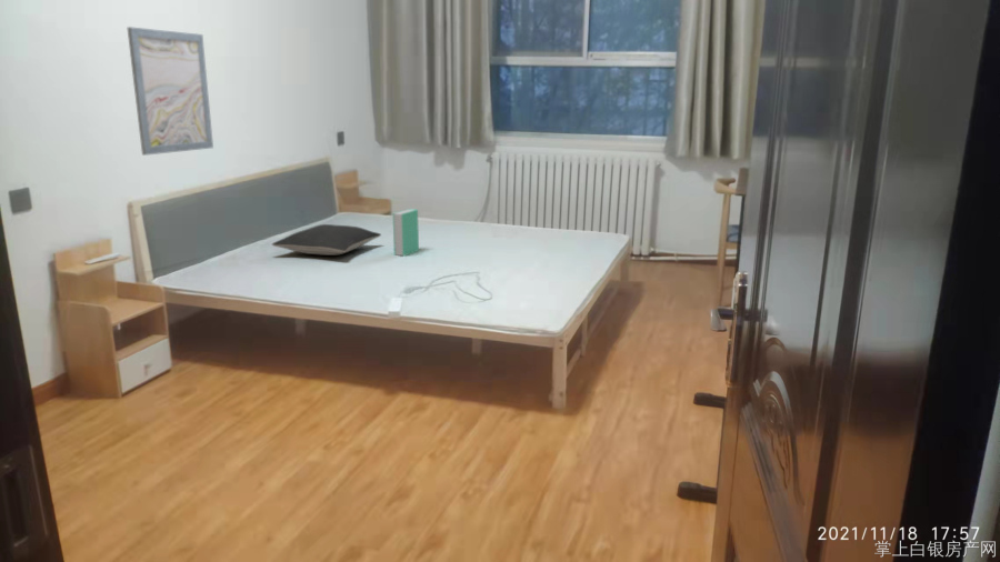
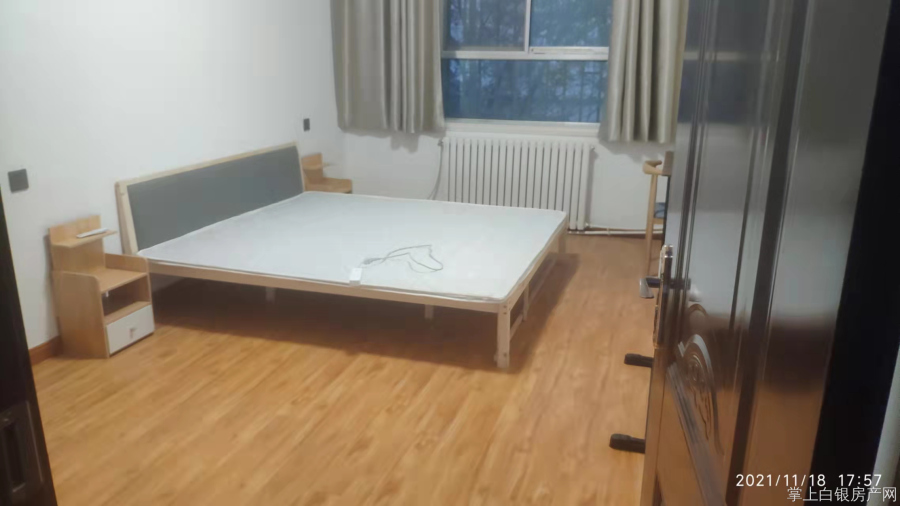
- wall art [127,26,214,157]
- pillow [271,223,382,257]
- book [392,208,420,258]
